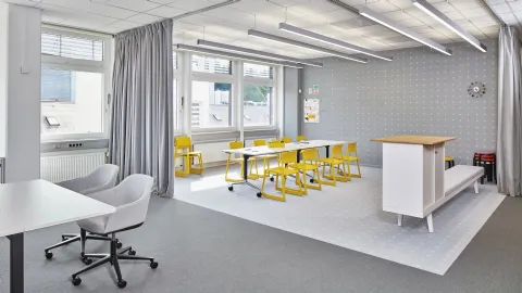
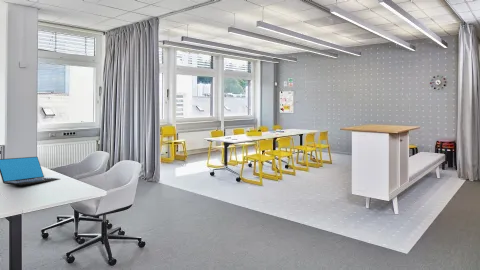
+ laptop [0,156,60,187]
